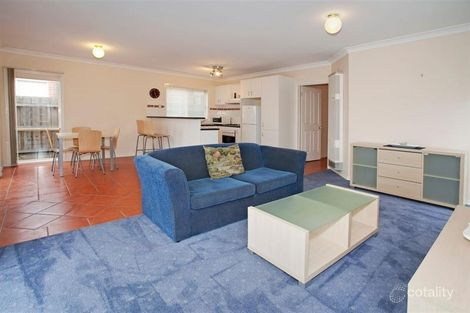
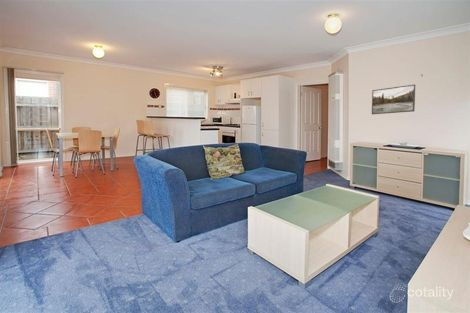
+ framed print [371,84,416,115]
